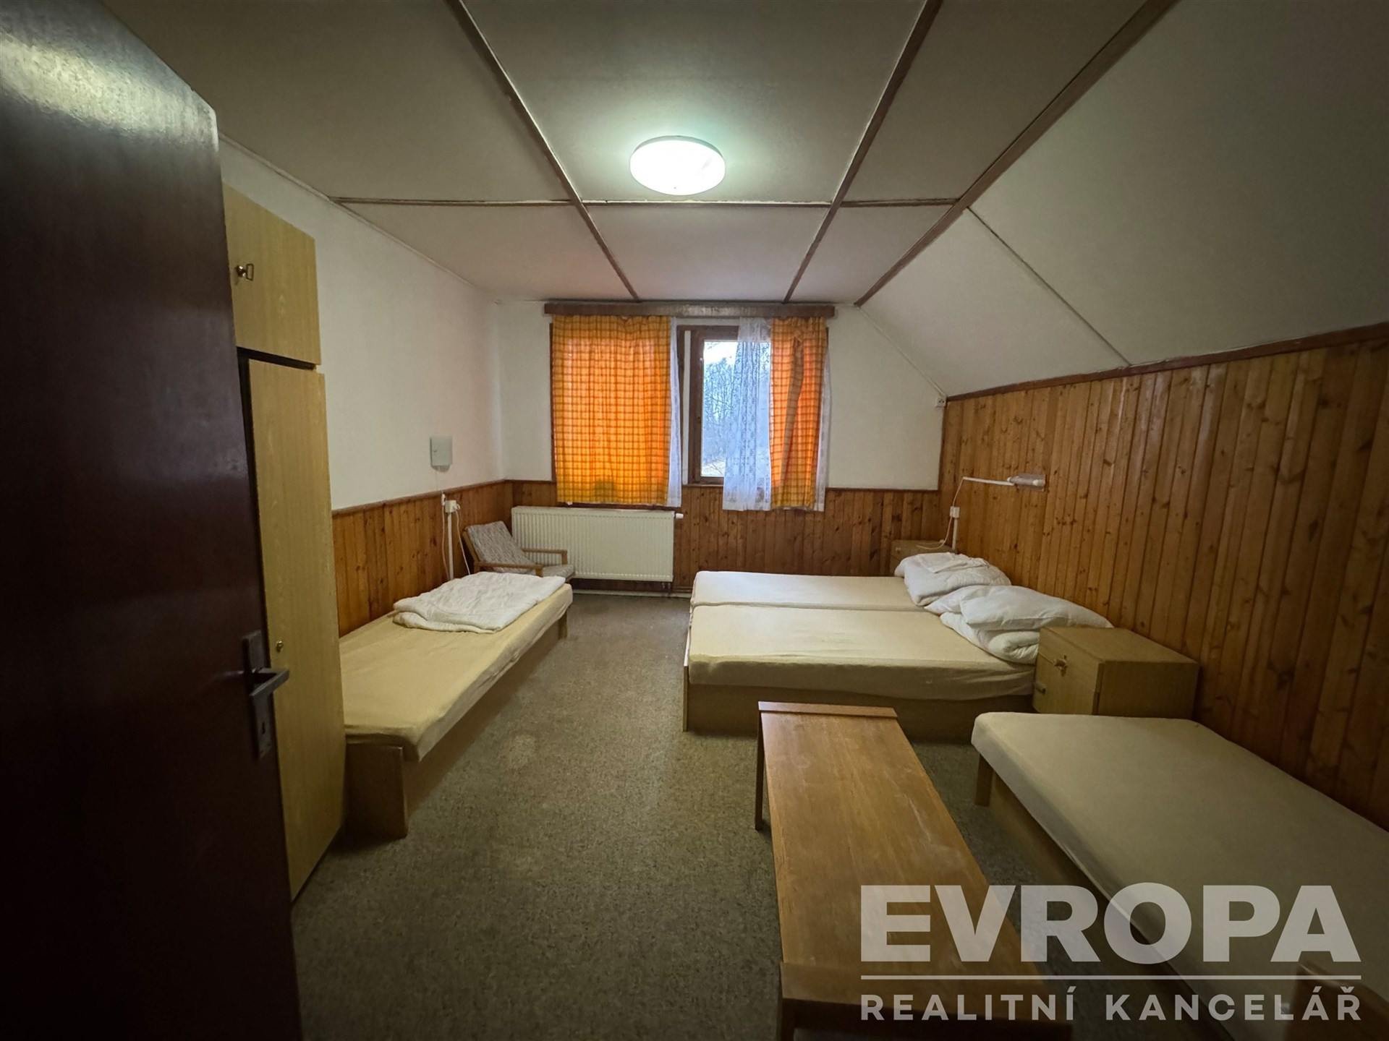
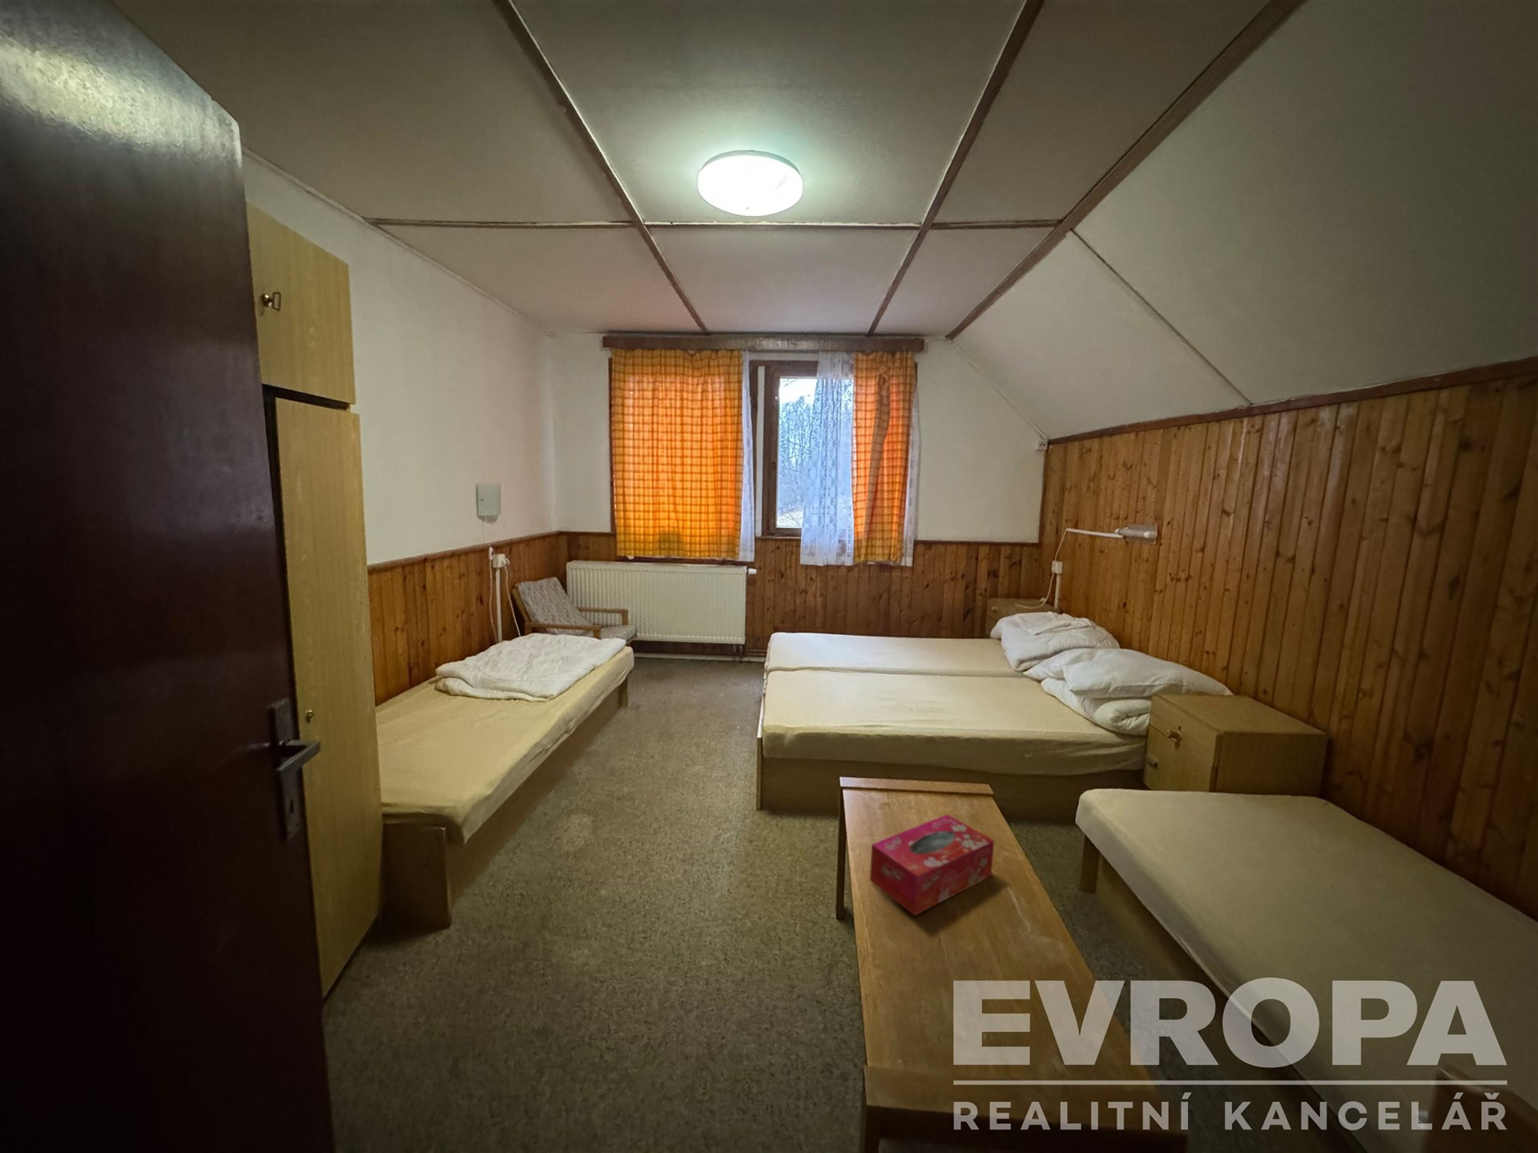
+ tissue box [870,814,995,916]
